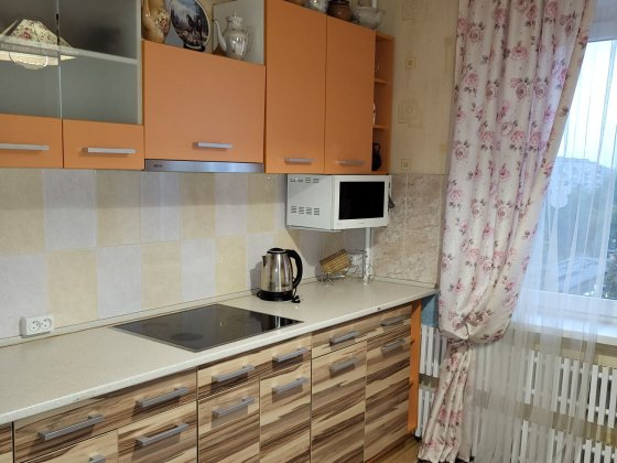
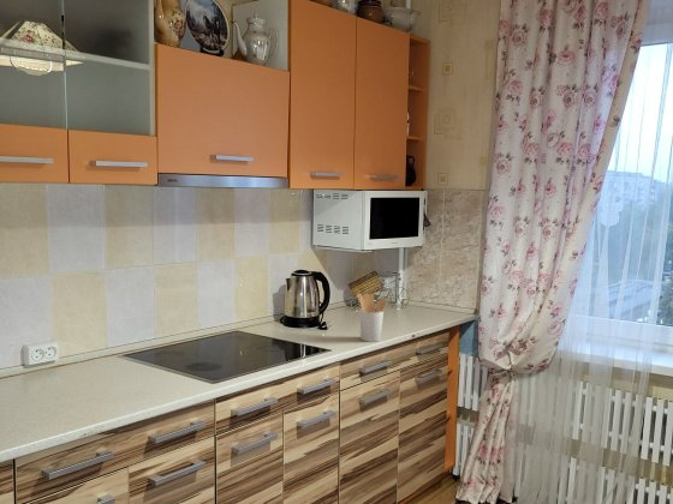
+ utensil holder [356,293,388,343]
